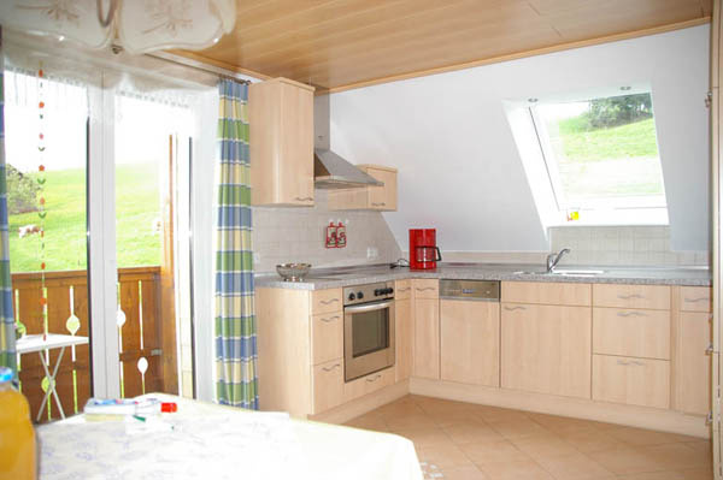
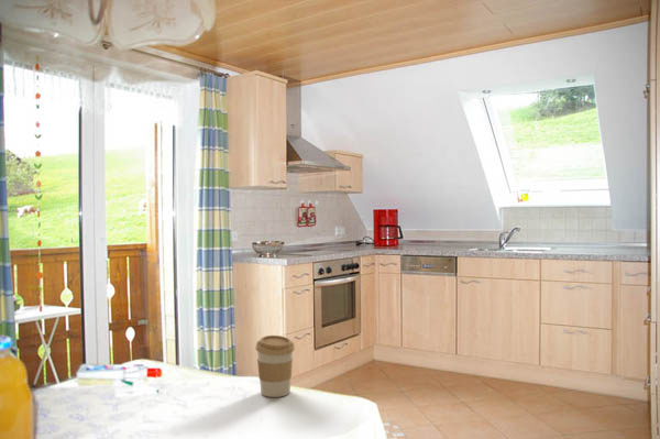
+ coffee cup [254,334,296,398]
